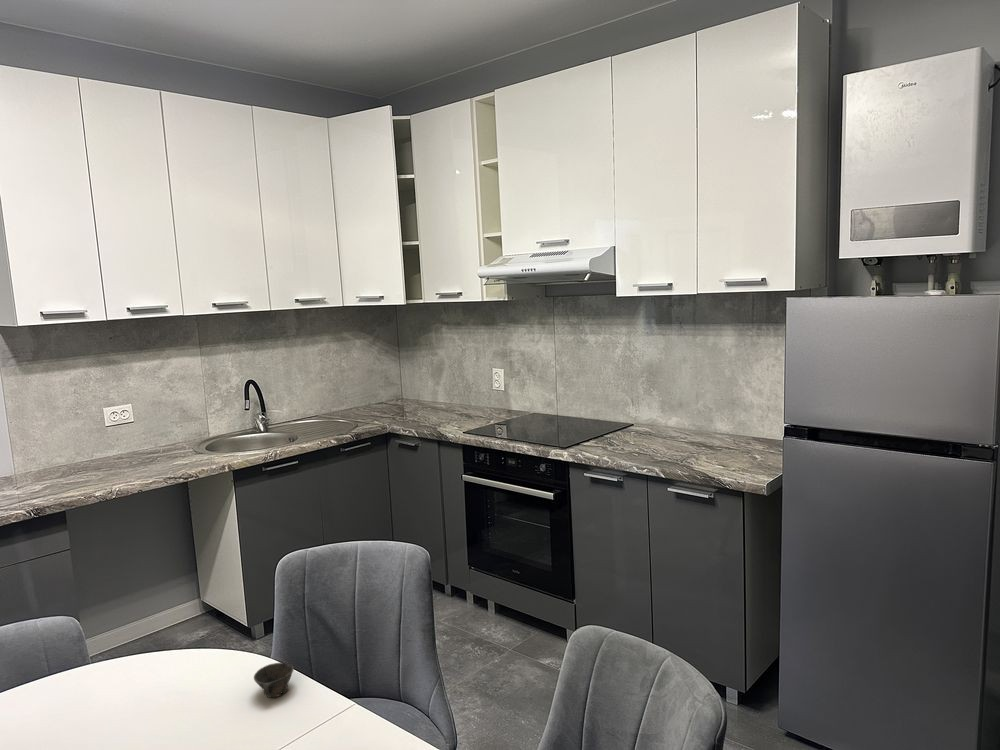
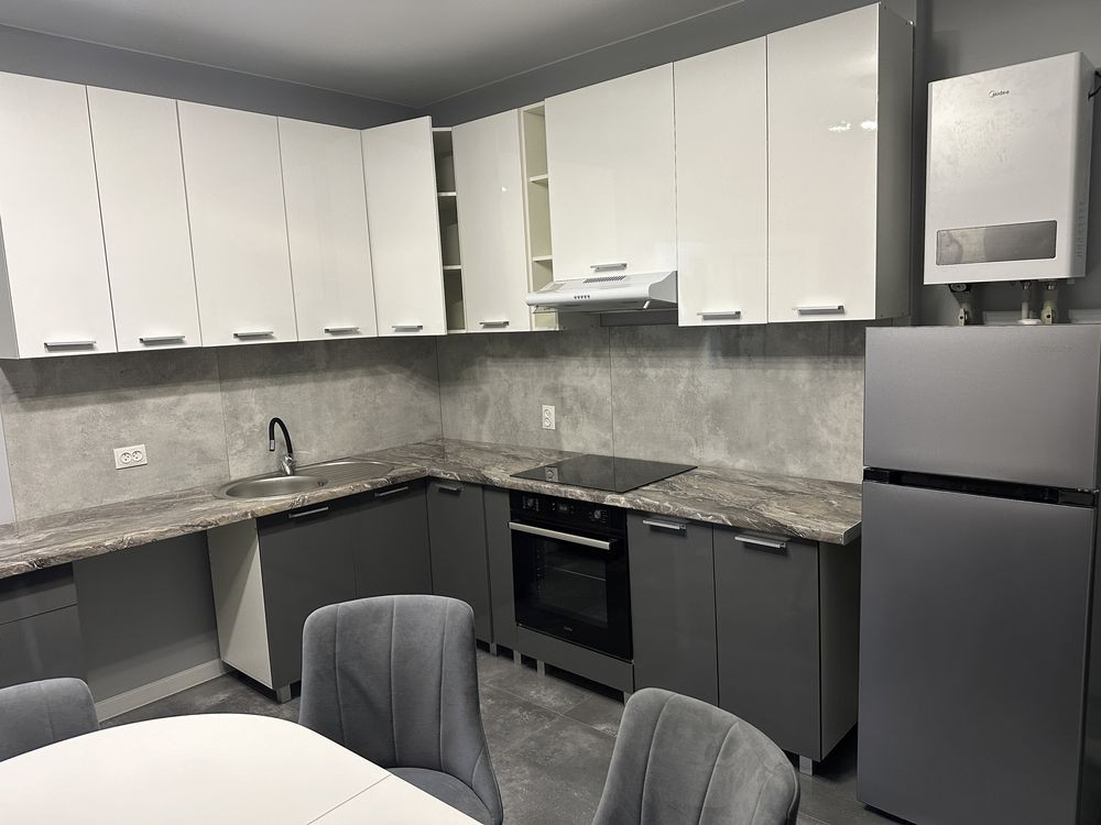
- cup [253,662,295,698]
